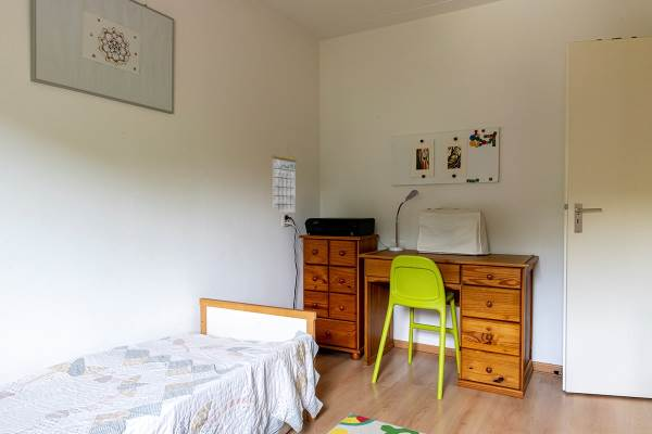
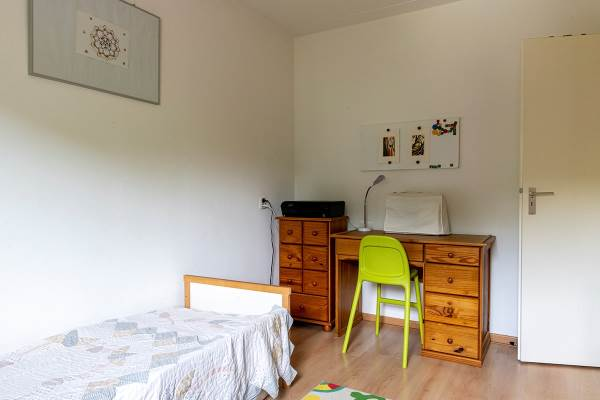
- calendar [271,146,298,214]
